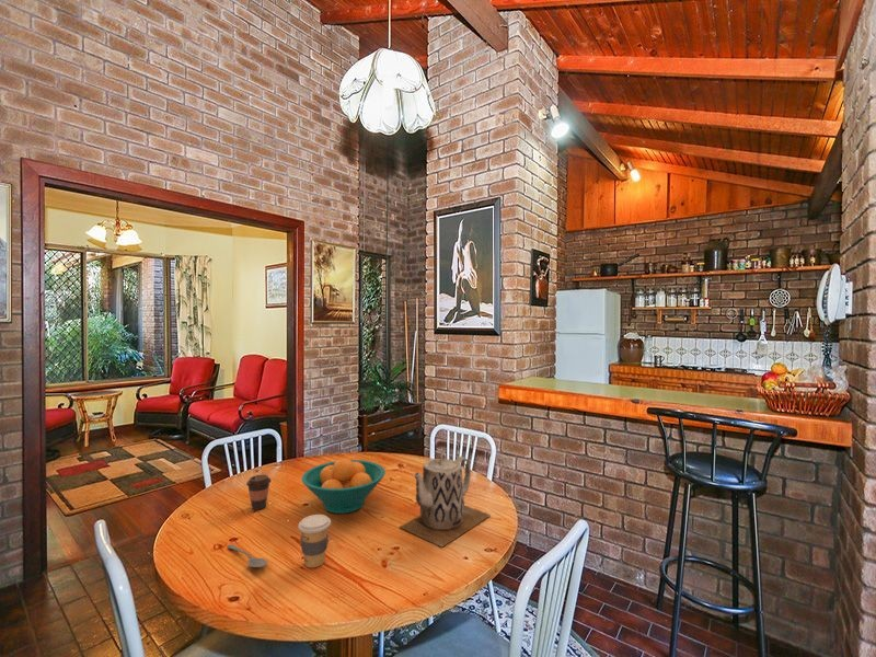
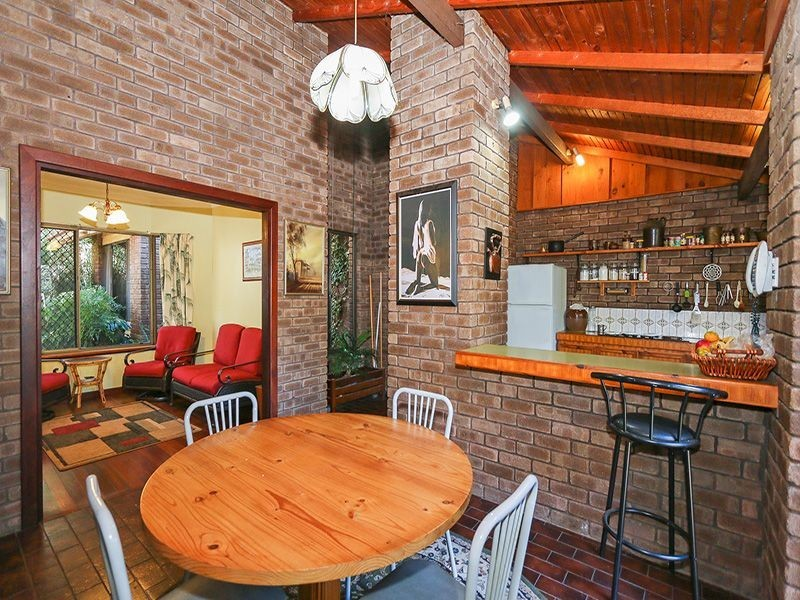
- spoon [227,543,268,568]
- coffee cup [297,514,332,568]
- fruit bowl [300,458,387,515]
- coffee cup [245,474,273,510]
- teapot [399,452,492,549]
